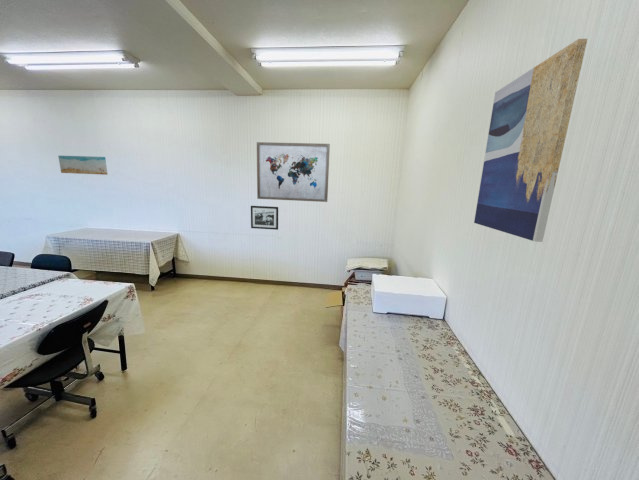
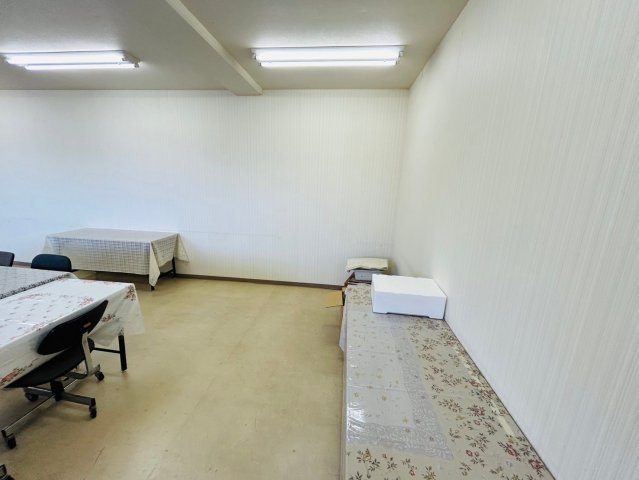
- wall art [473,38,588,243]
- picture frame [250,205,279,231]
- wall art [256,141,331,203]
- wall art [57,155,109,176]
